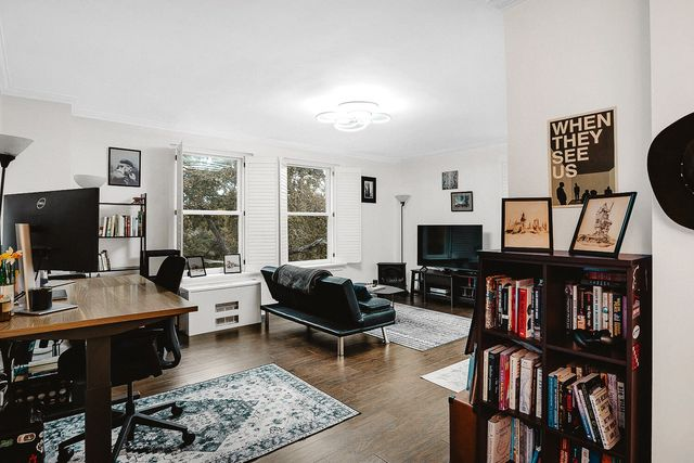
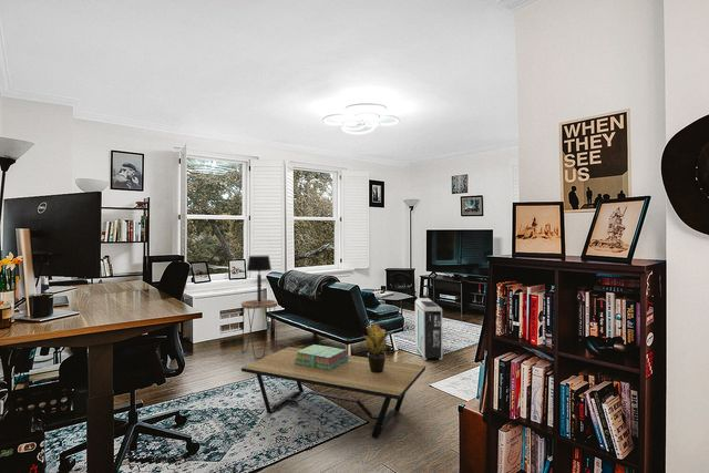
+ coffee table [240,346,427,440]
+ stack of books [295,343,348,370]
+ potted plant [361,323,395,373]
+ table lamp [246,255,273,302]
+ air purifier [414,297,443,361]
+ side table [240,298,279,360]
